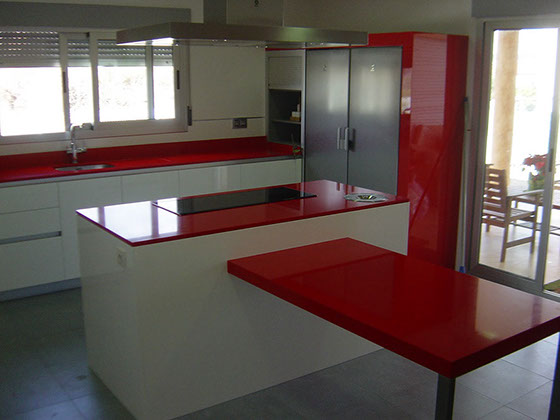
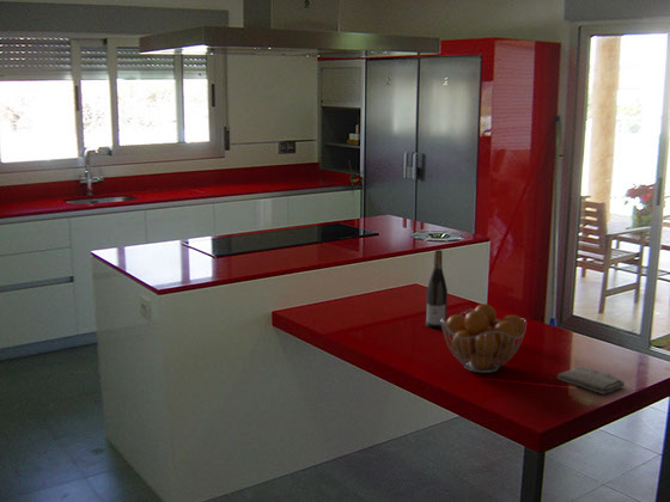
+ wine bottle [425,249,449,329]
+ washcloth [556,366,626,396]
+ fruit basket [440,302,528,374]
